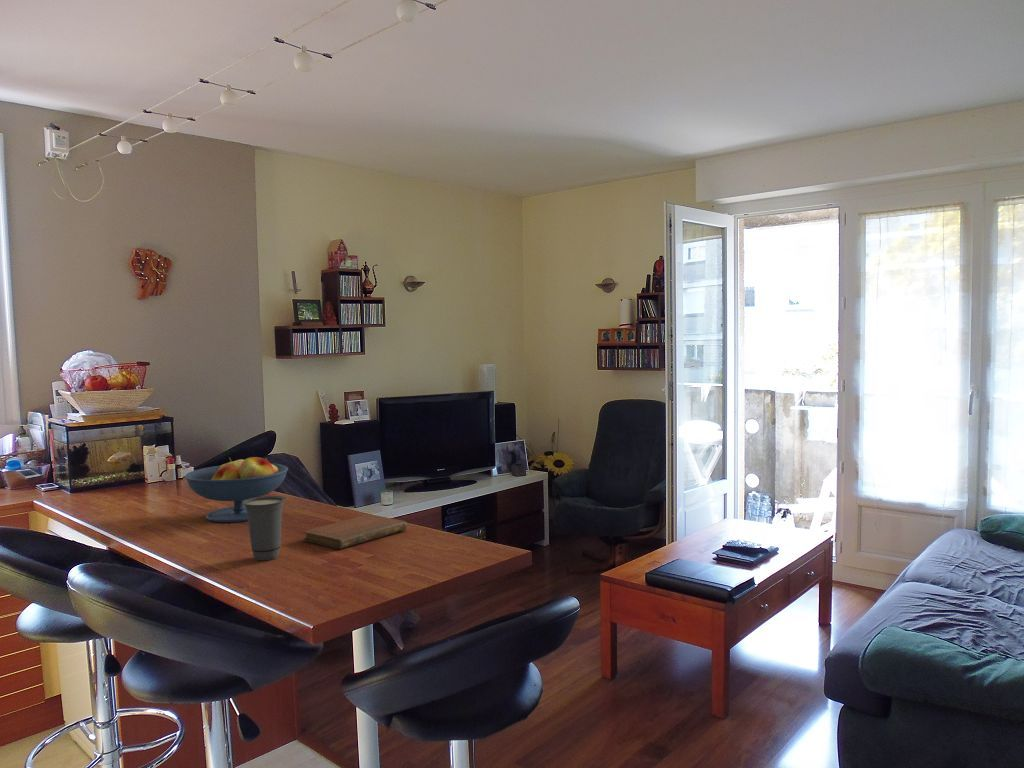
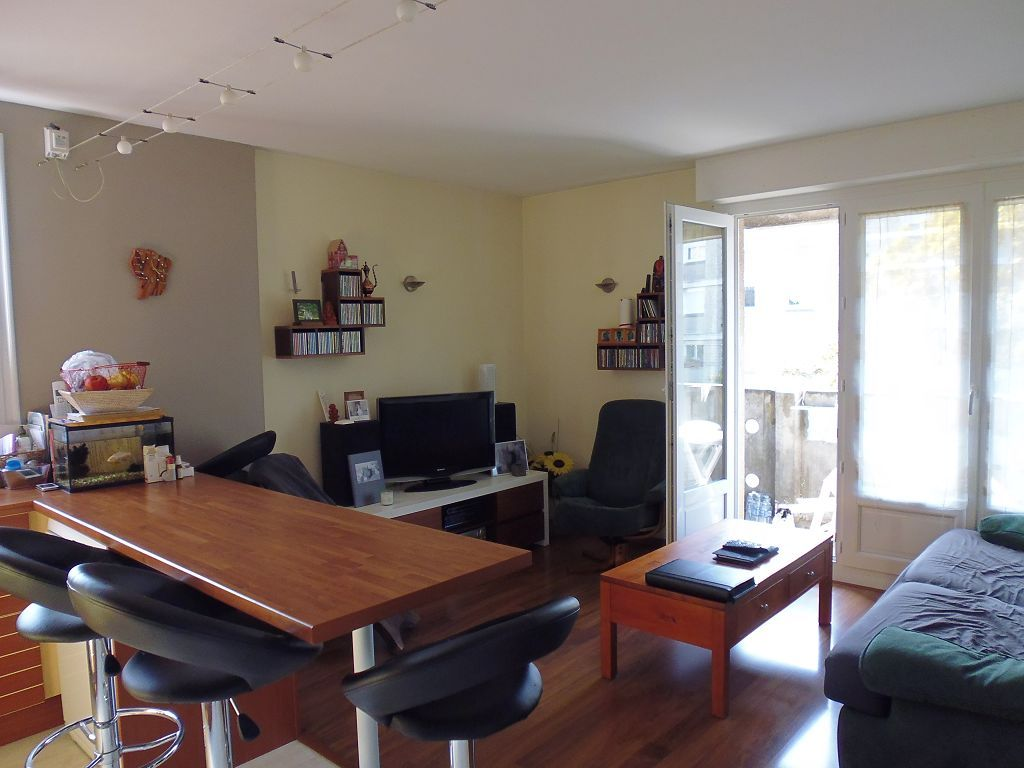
- fruit bowl [184,456,289,523]
- cup [242,495,287,561]
- notebook [303,513,408,550]
